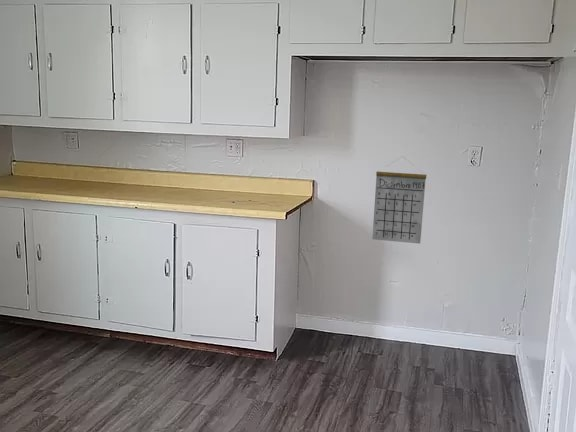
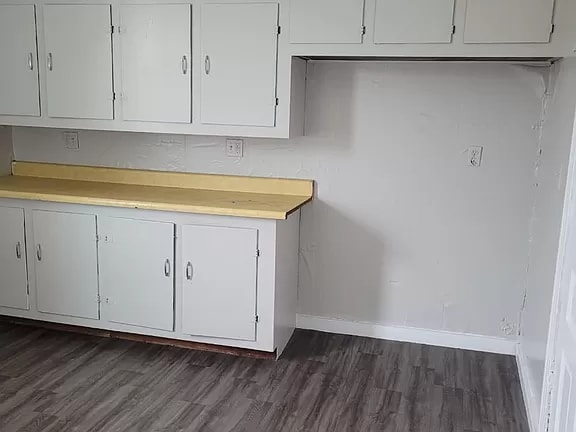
- calendar [371,156,427,245]
